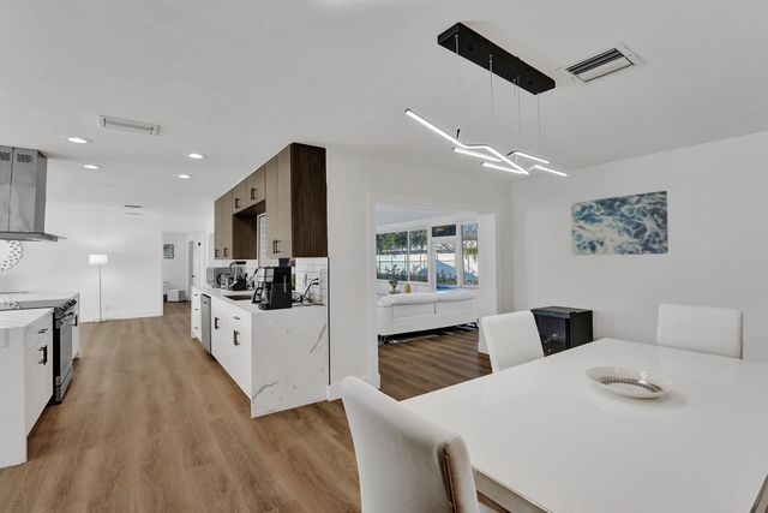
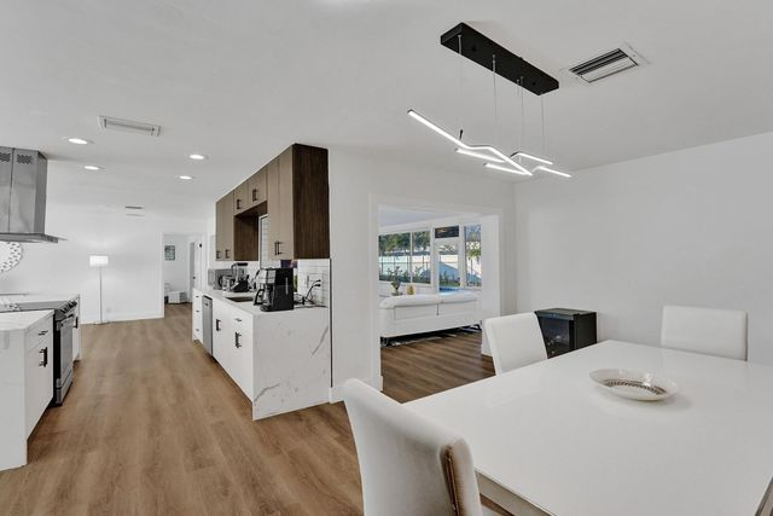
- wall art [570,190,670,257]
